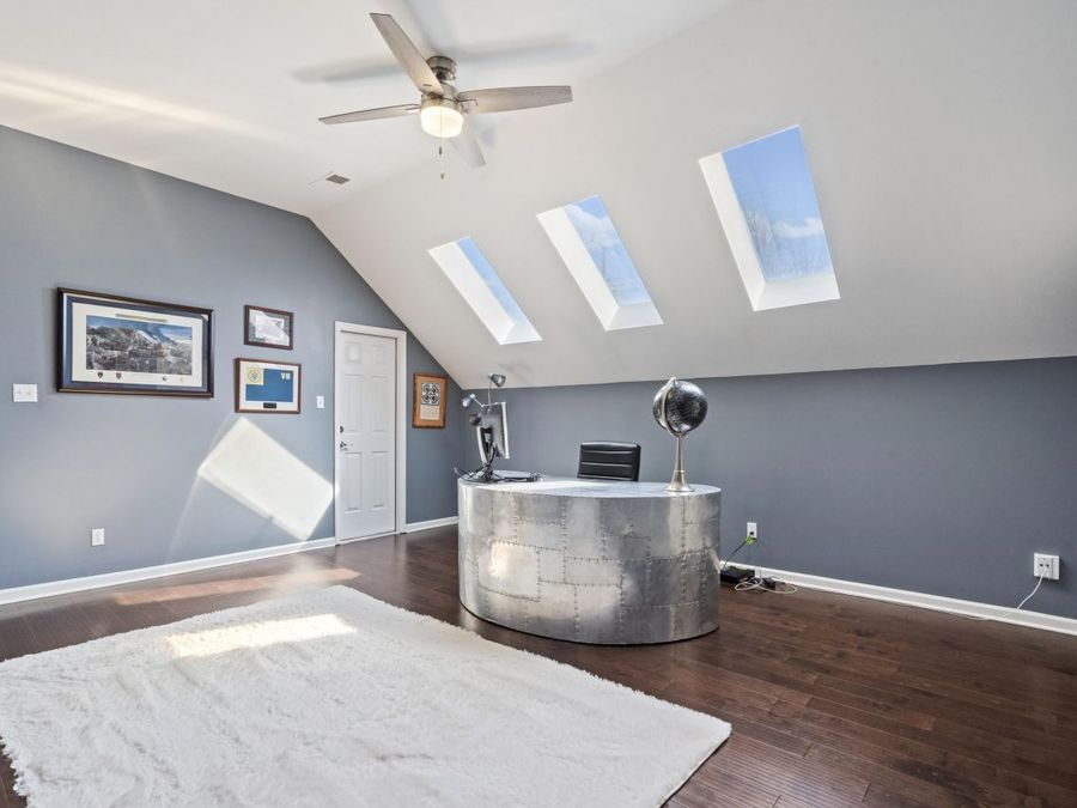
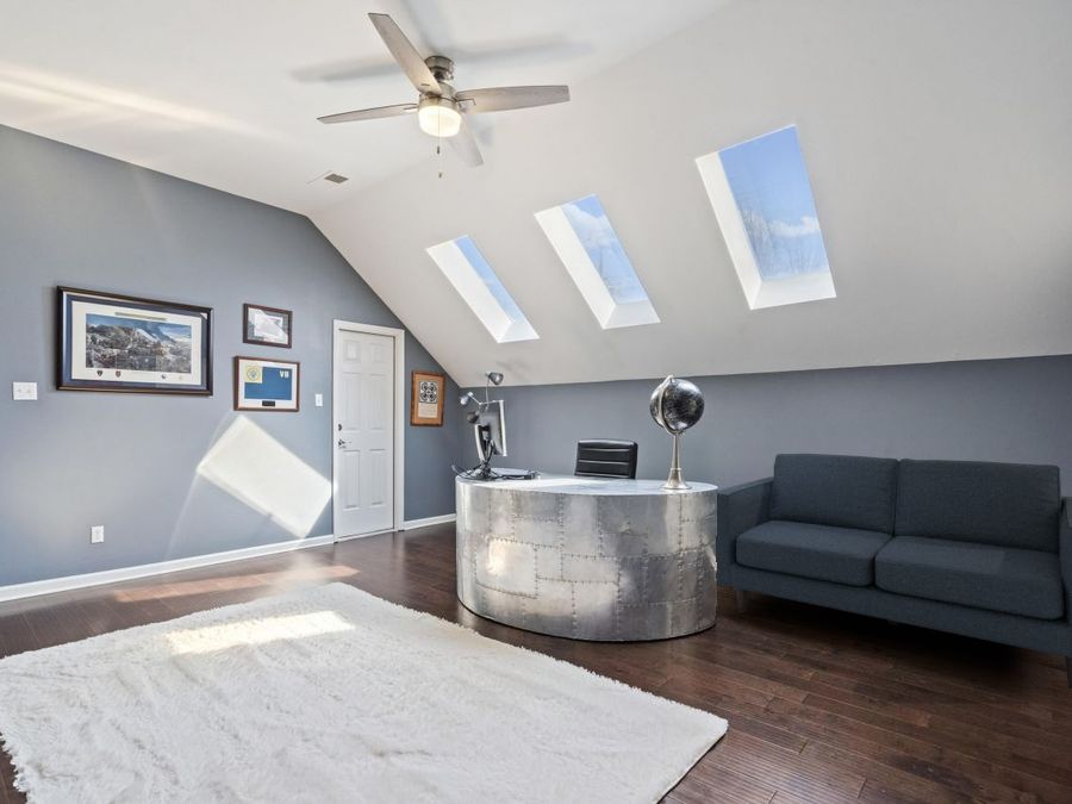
+ sofa [716,453,1072,690]
